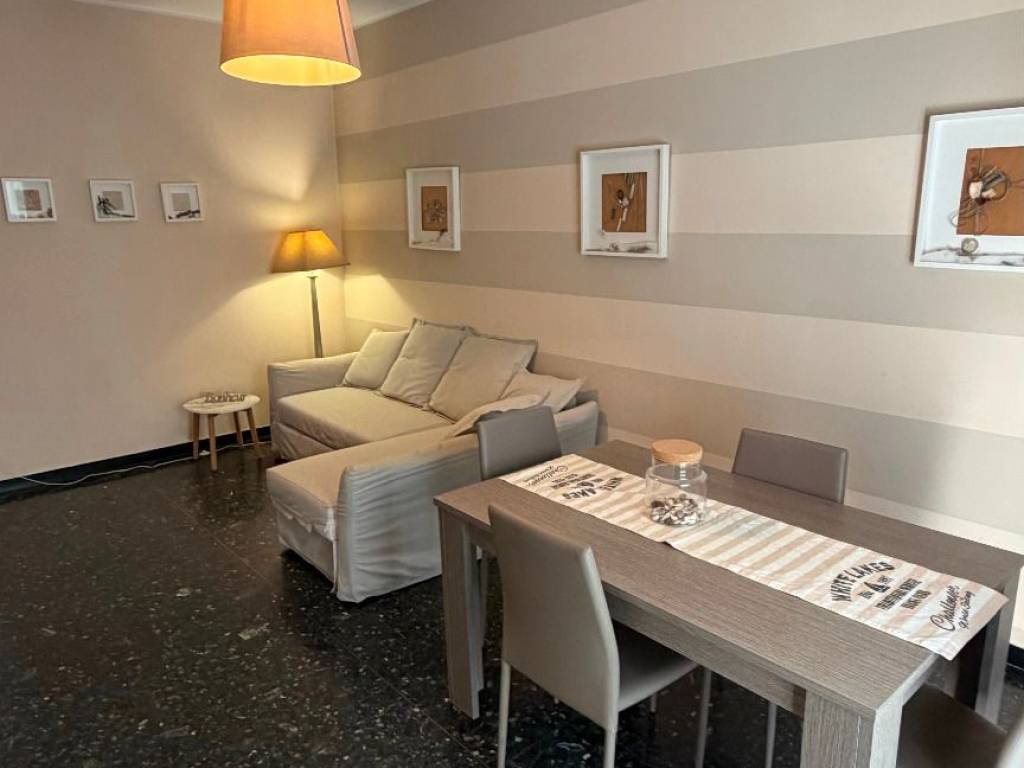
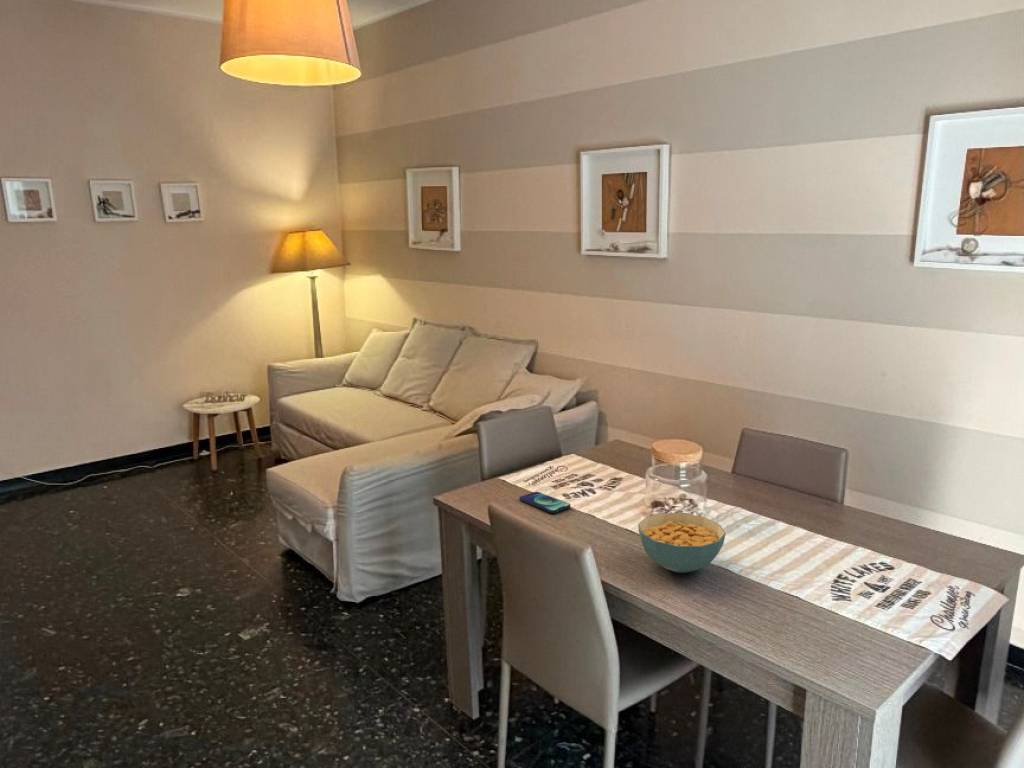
+ smartphone [518,491,571,514]
+ cereal bowl [637,512,726,574]
